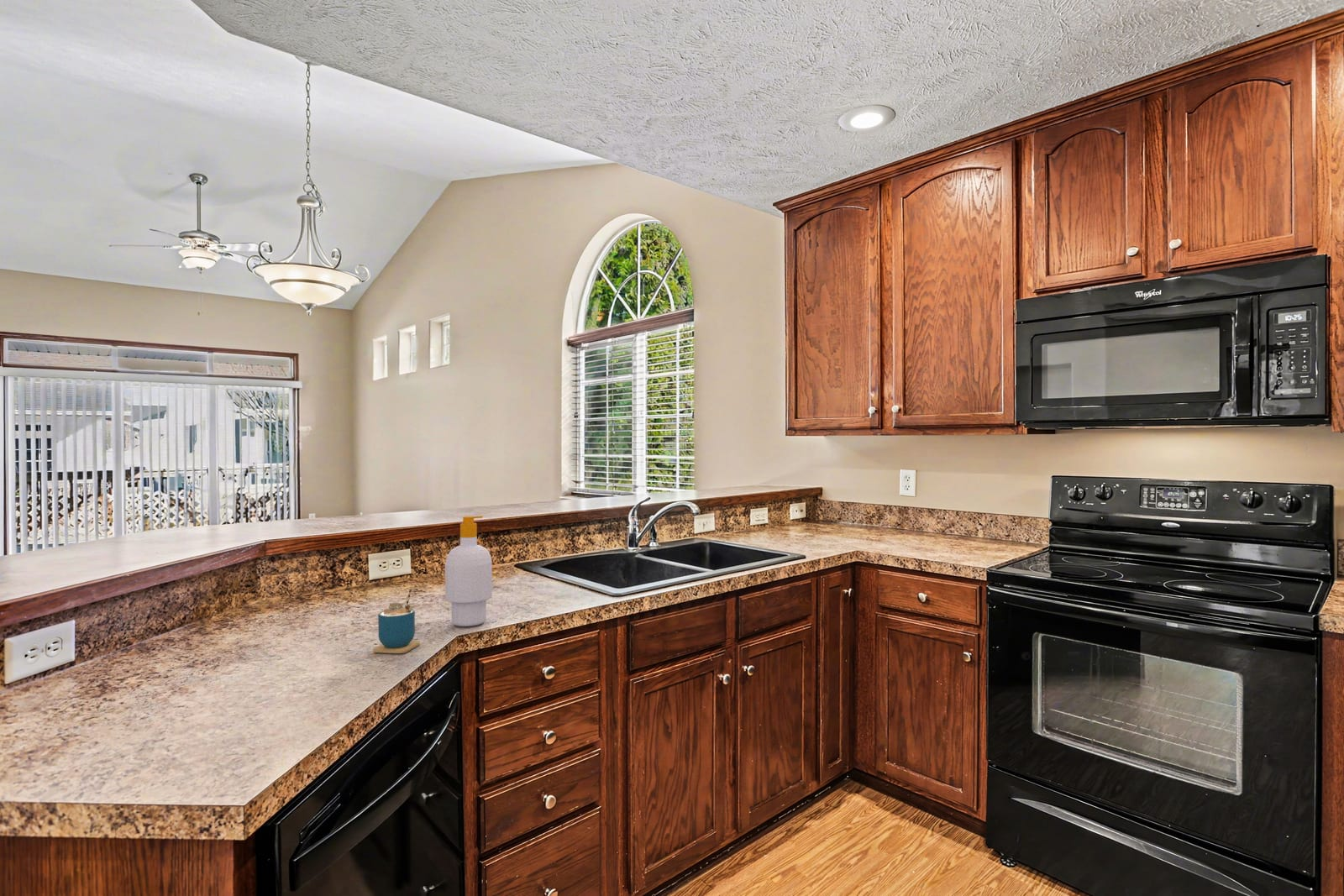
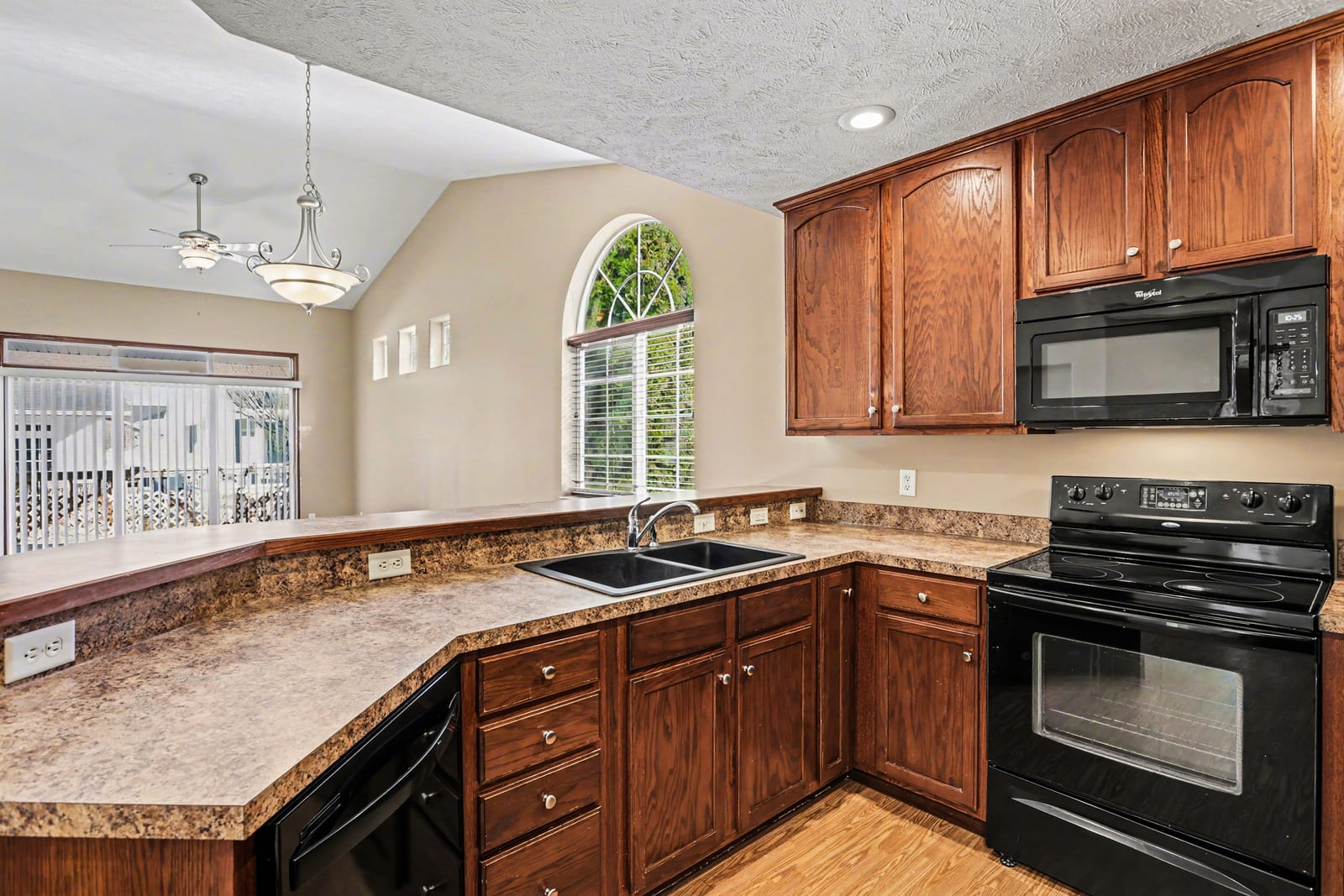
- soap bottle [444,515,493,627]
- cup [372,587,421,654]
